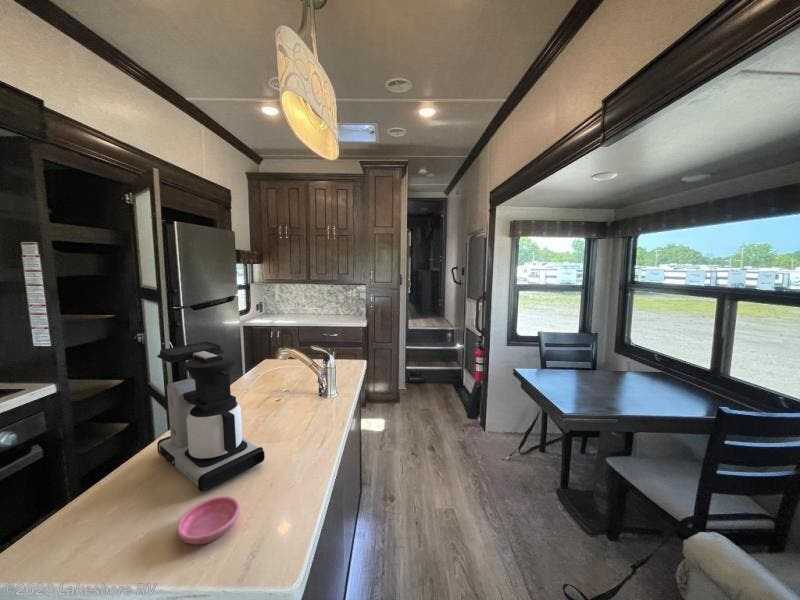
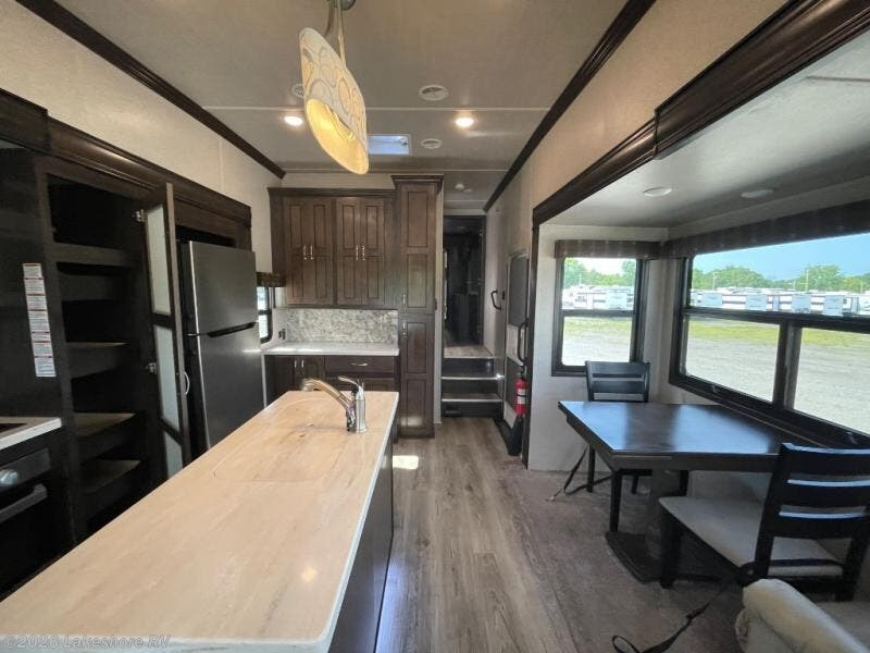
- saucer [176,495,241,546]
- coffee maker [156,341,266,492]
